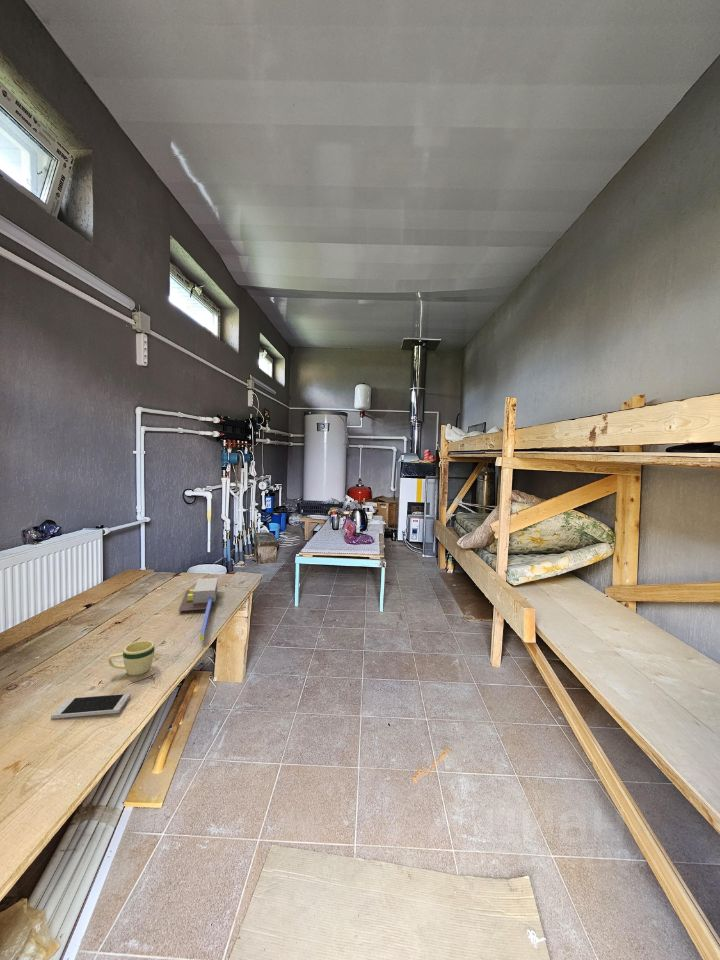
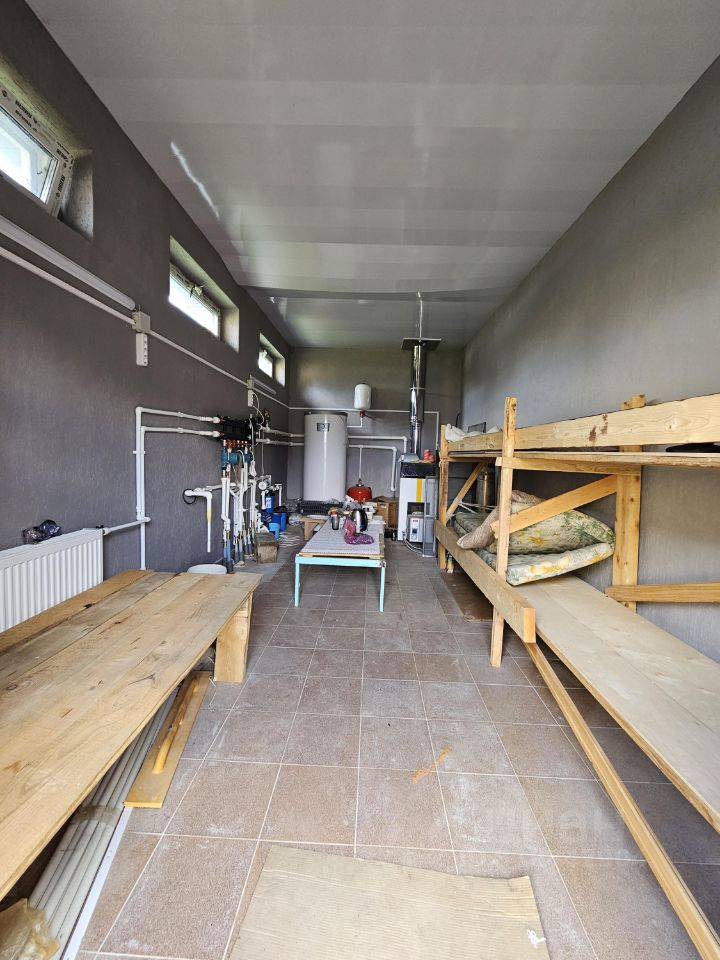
- mug [107,640,155,676]
- smartphone [50,693,131,719]
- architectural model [177,577,219,641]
